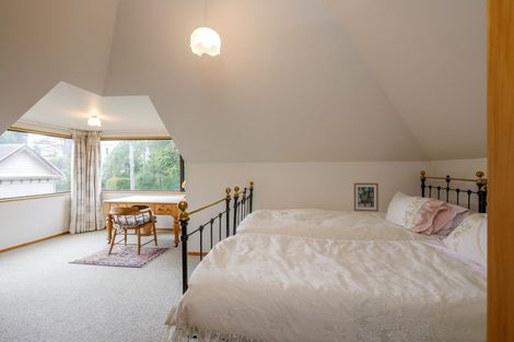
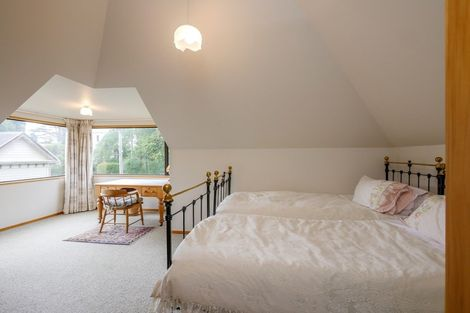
- wall art [353,181,379,212]
